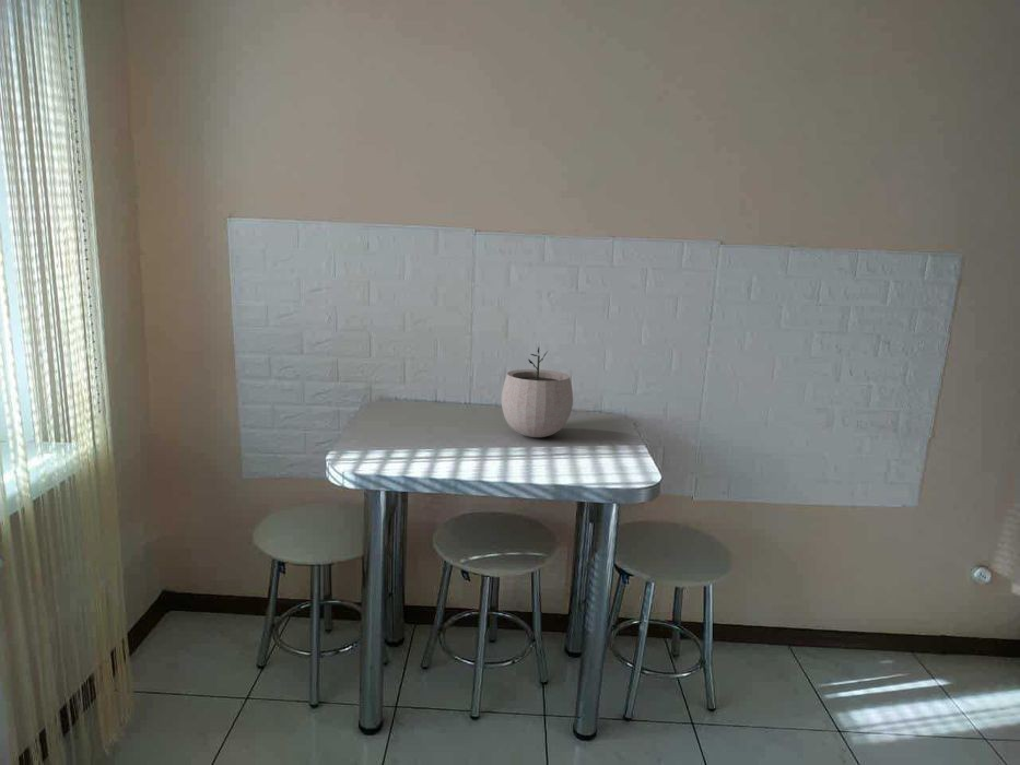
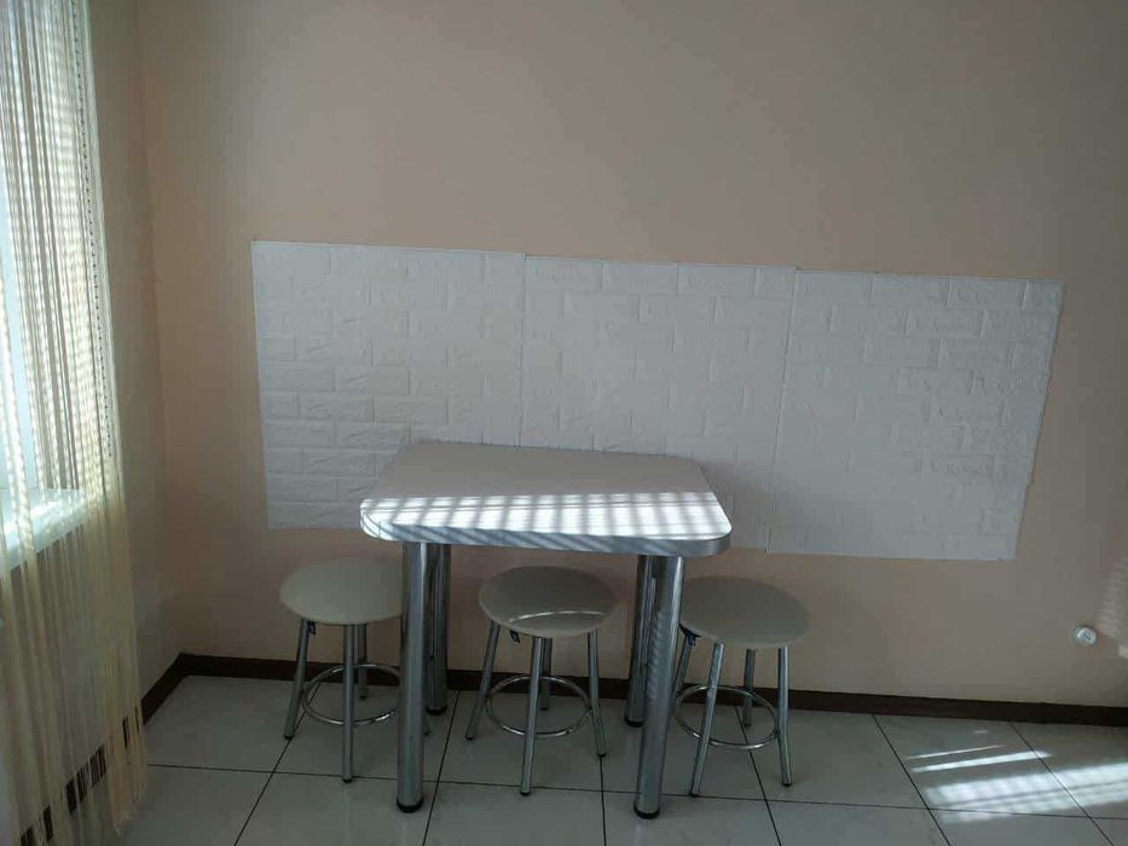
- plant pot [501,346,574,438]
